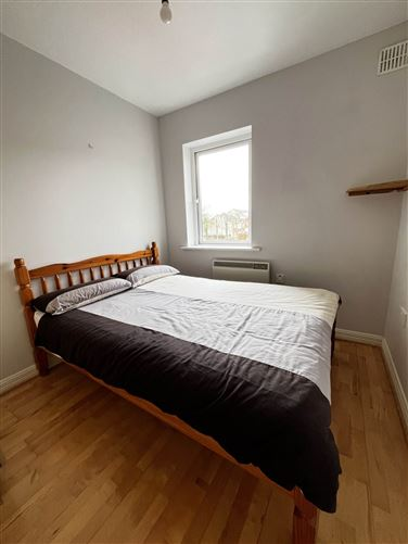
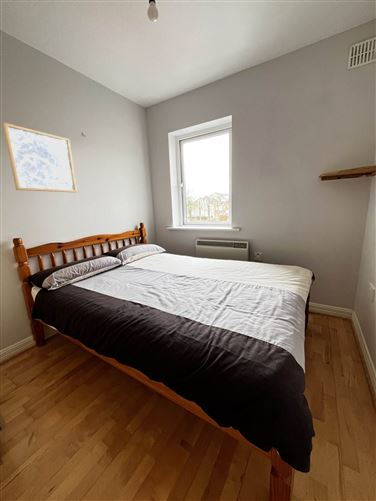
+ wall art [2,122,78,193]
